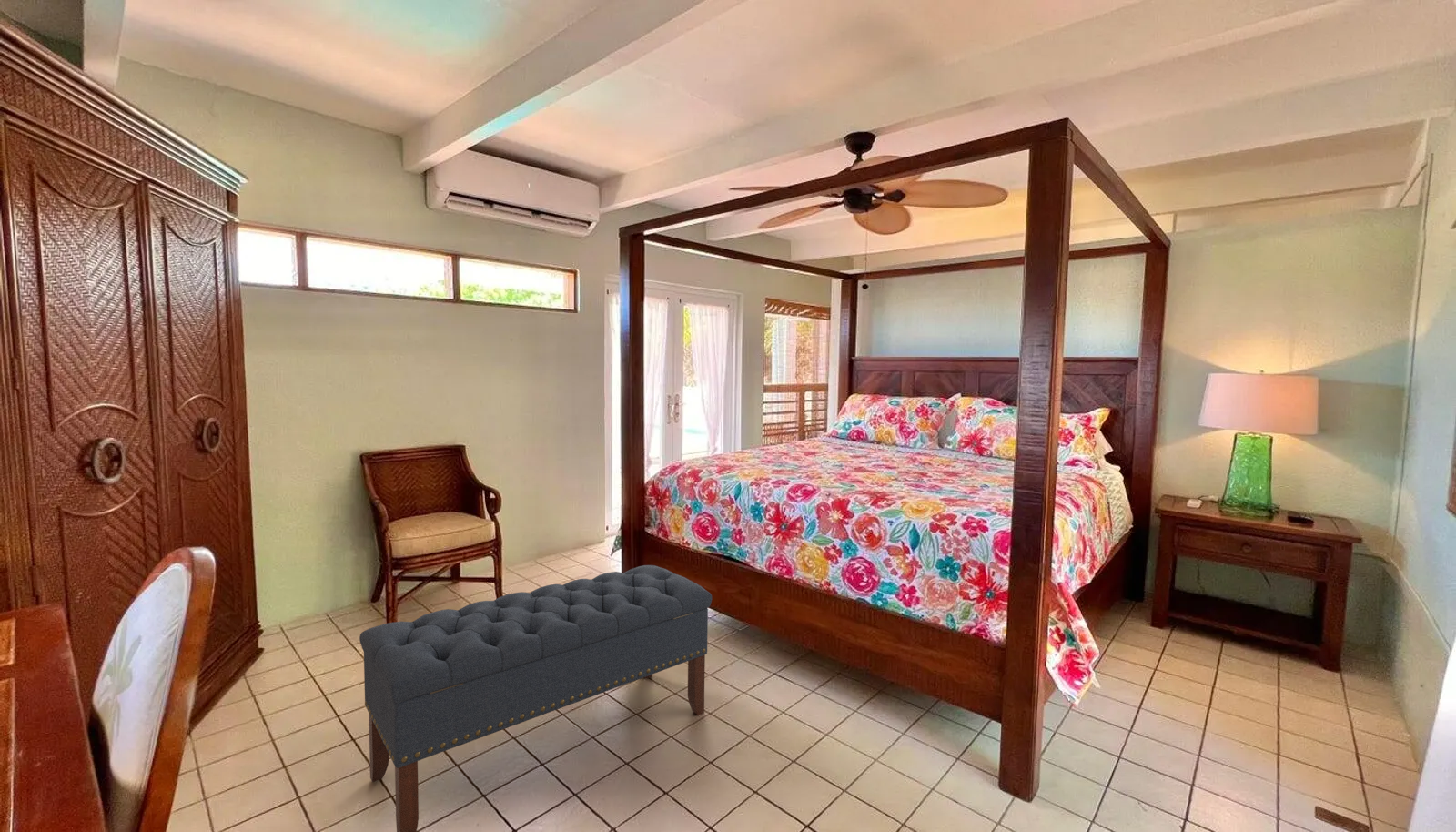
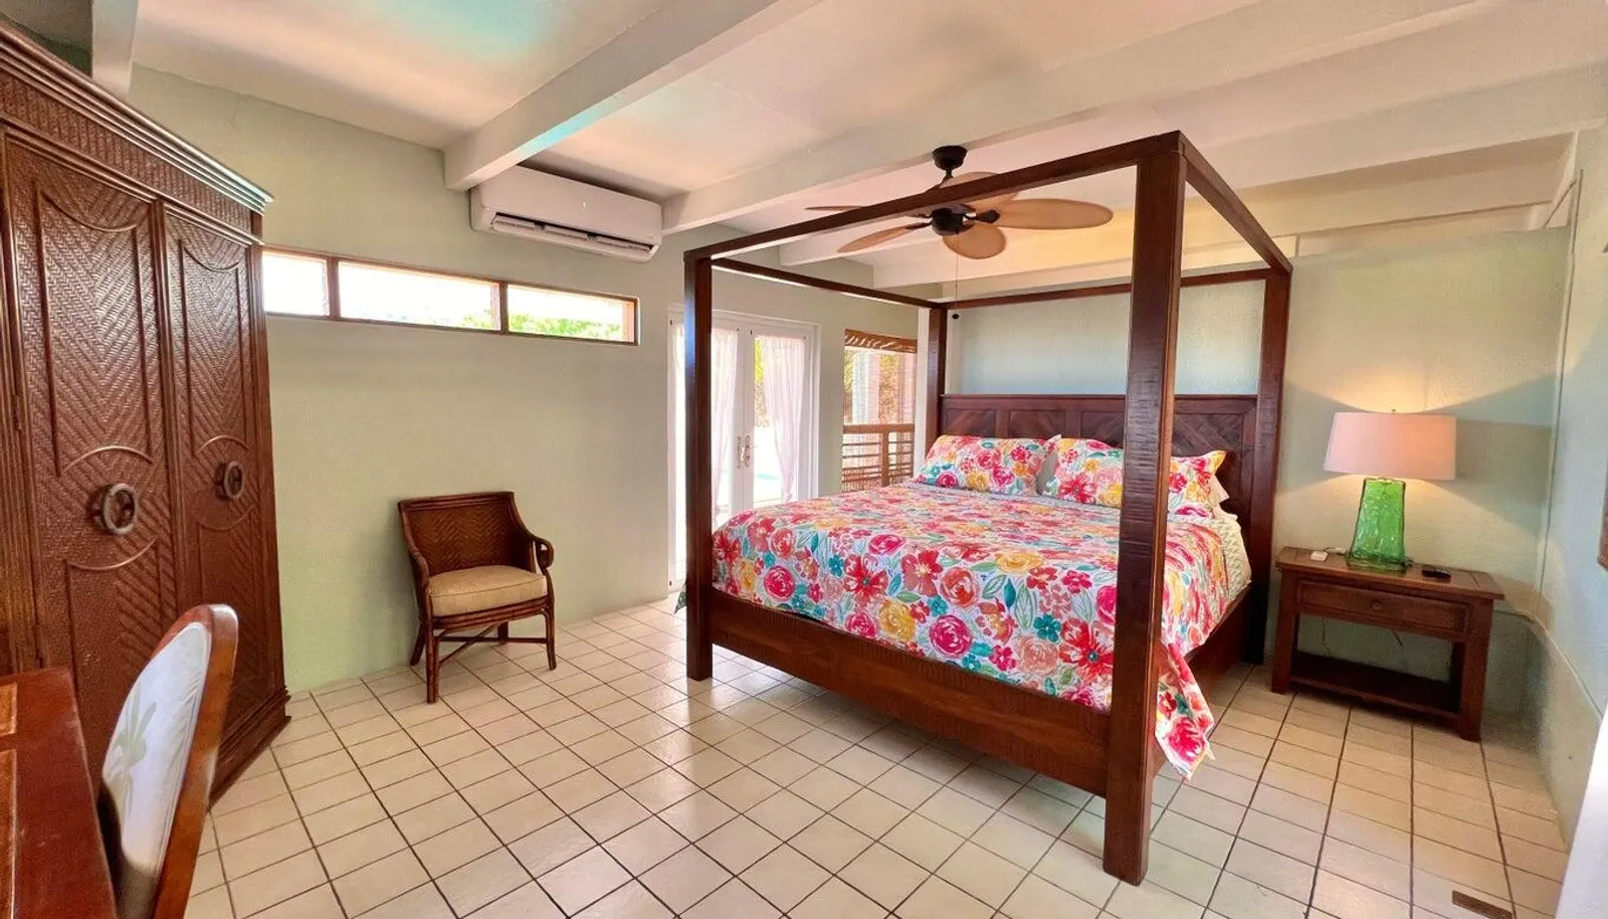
- bench [359,564,713,832]
